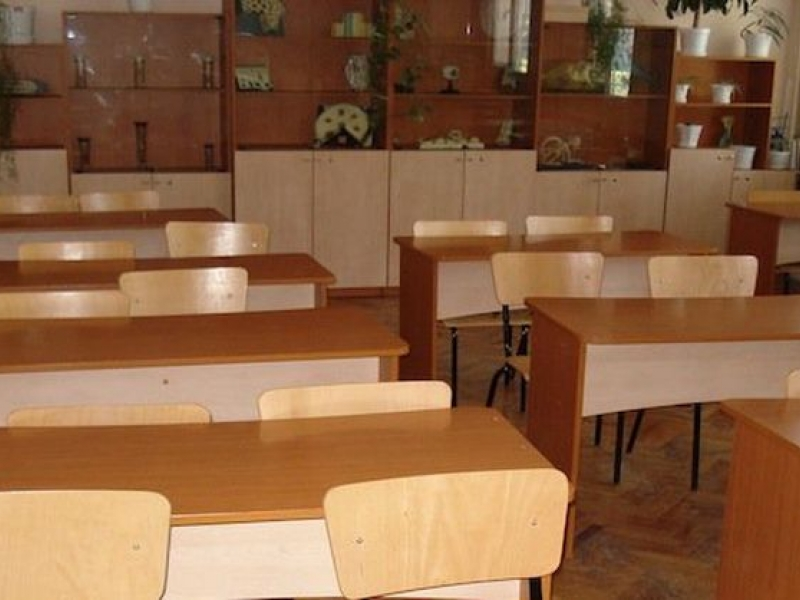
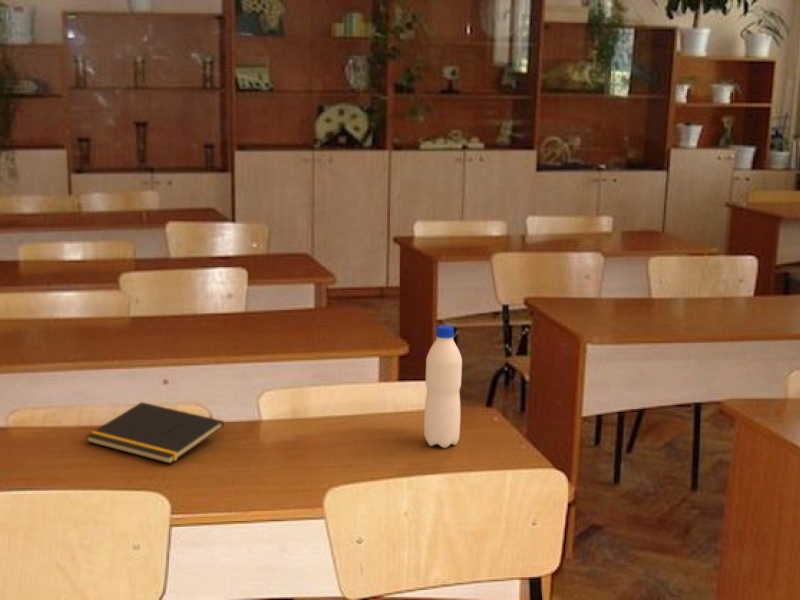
+ notepad [85,401,225,465]
+ water bottle [423,324,463,449]
